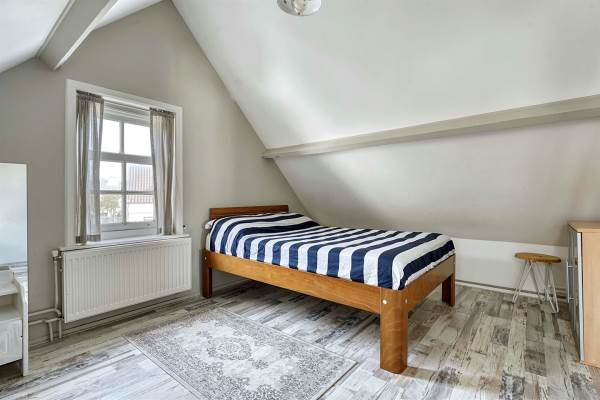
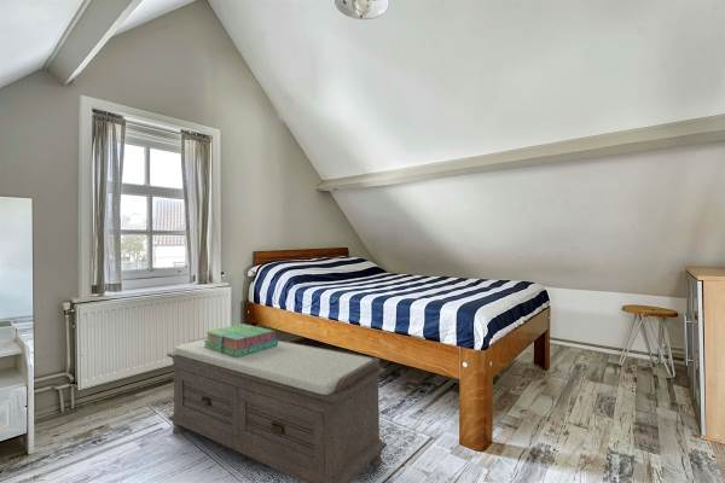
+ stack of books [203,322,279,357]
+ bench [166,336,388,483]
